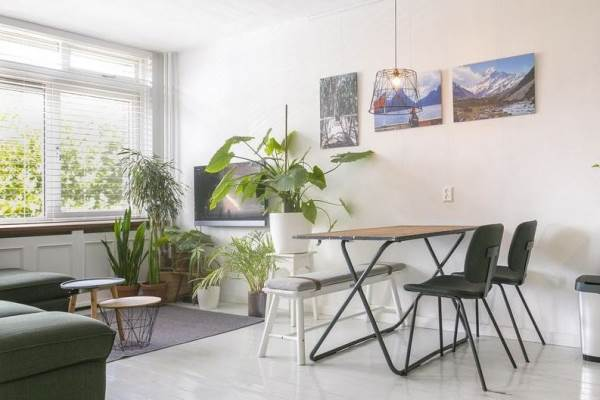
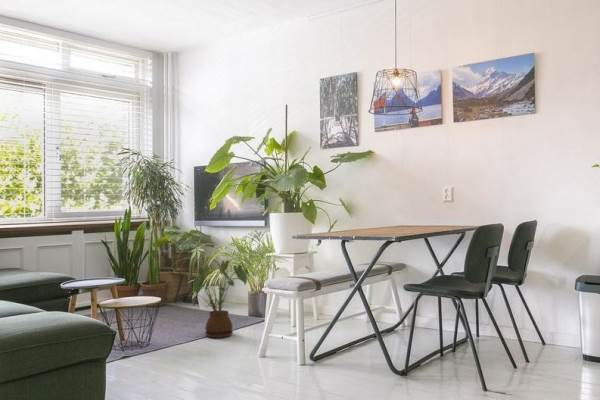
+ house plant [187,259,250,339]
